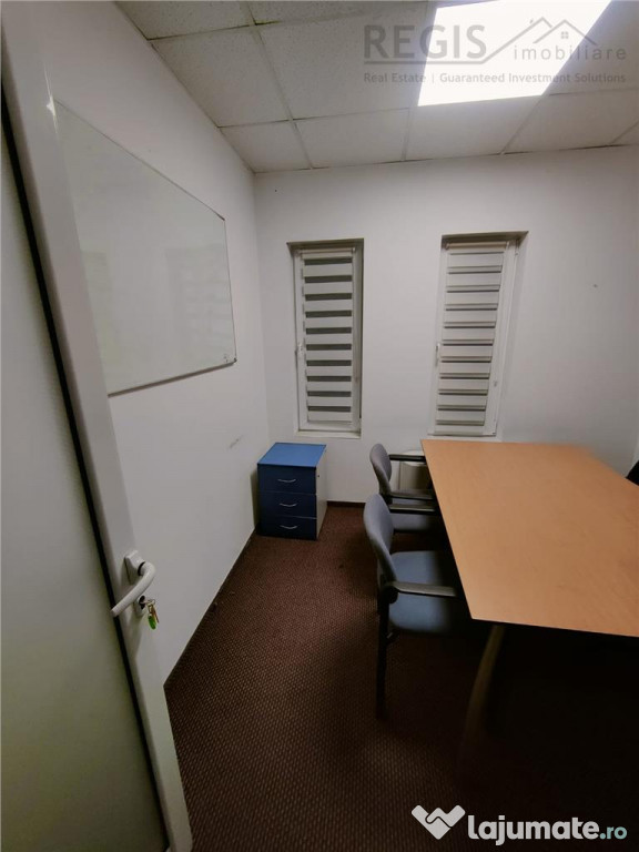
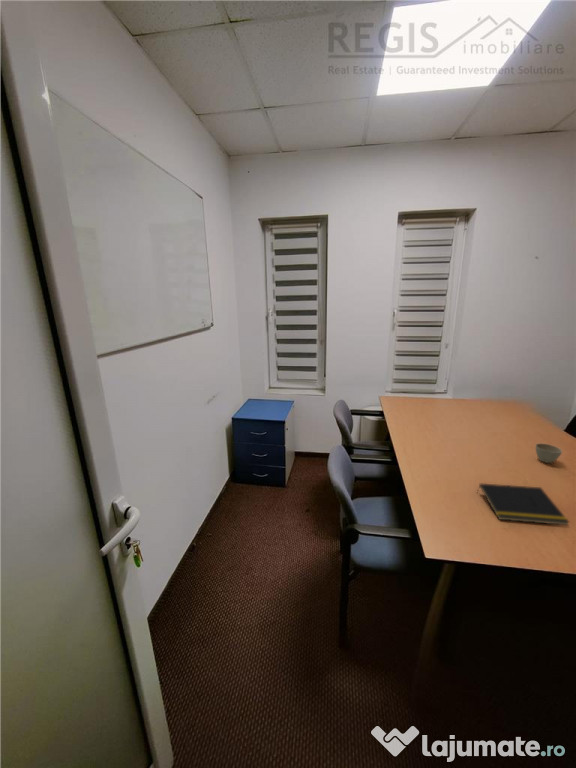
+ notepad [475,482,571,526]
+ flower pot [535,442,563,464]
